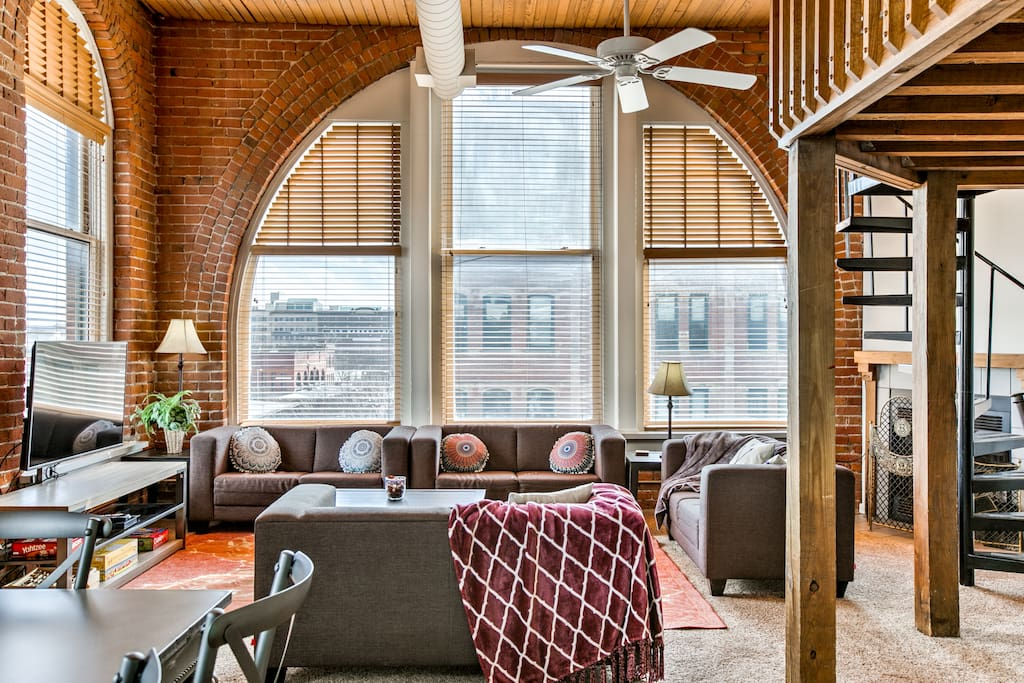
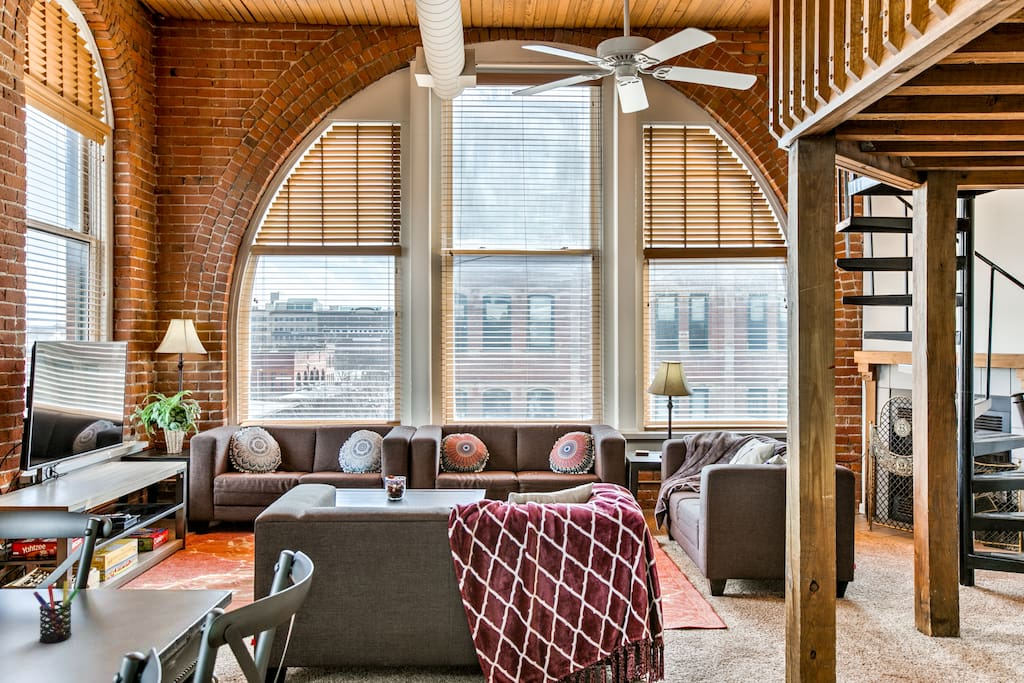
+ pen holder [32,580,80,644]
